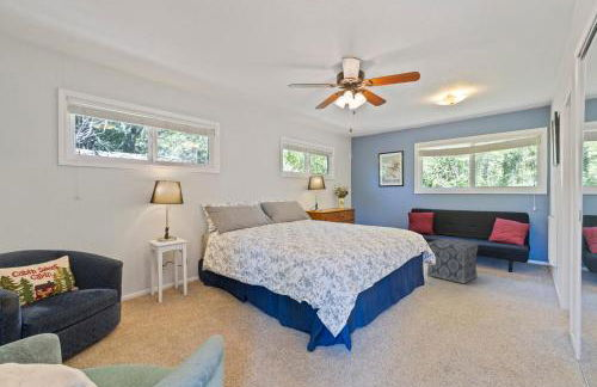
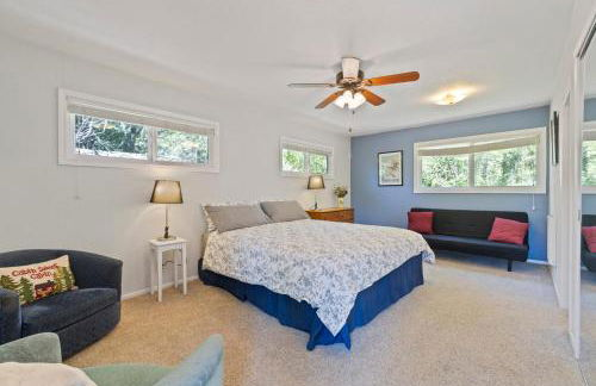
- ottoman [426,238,479,285]
